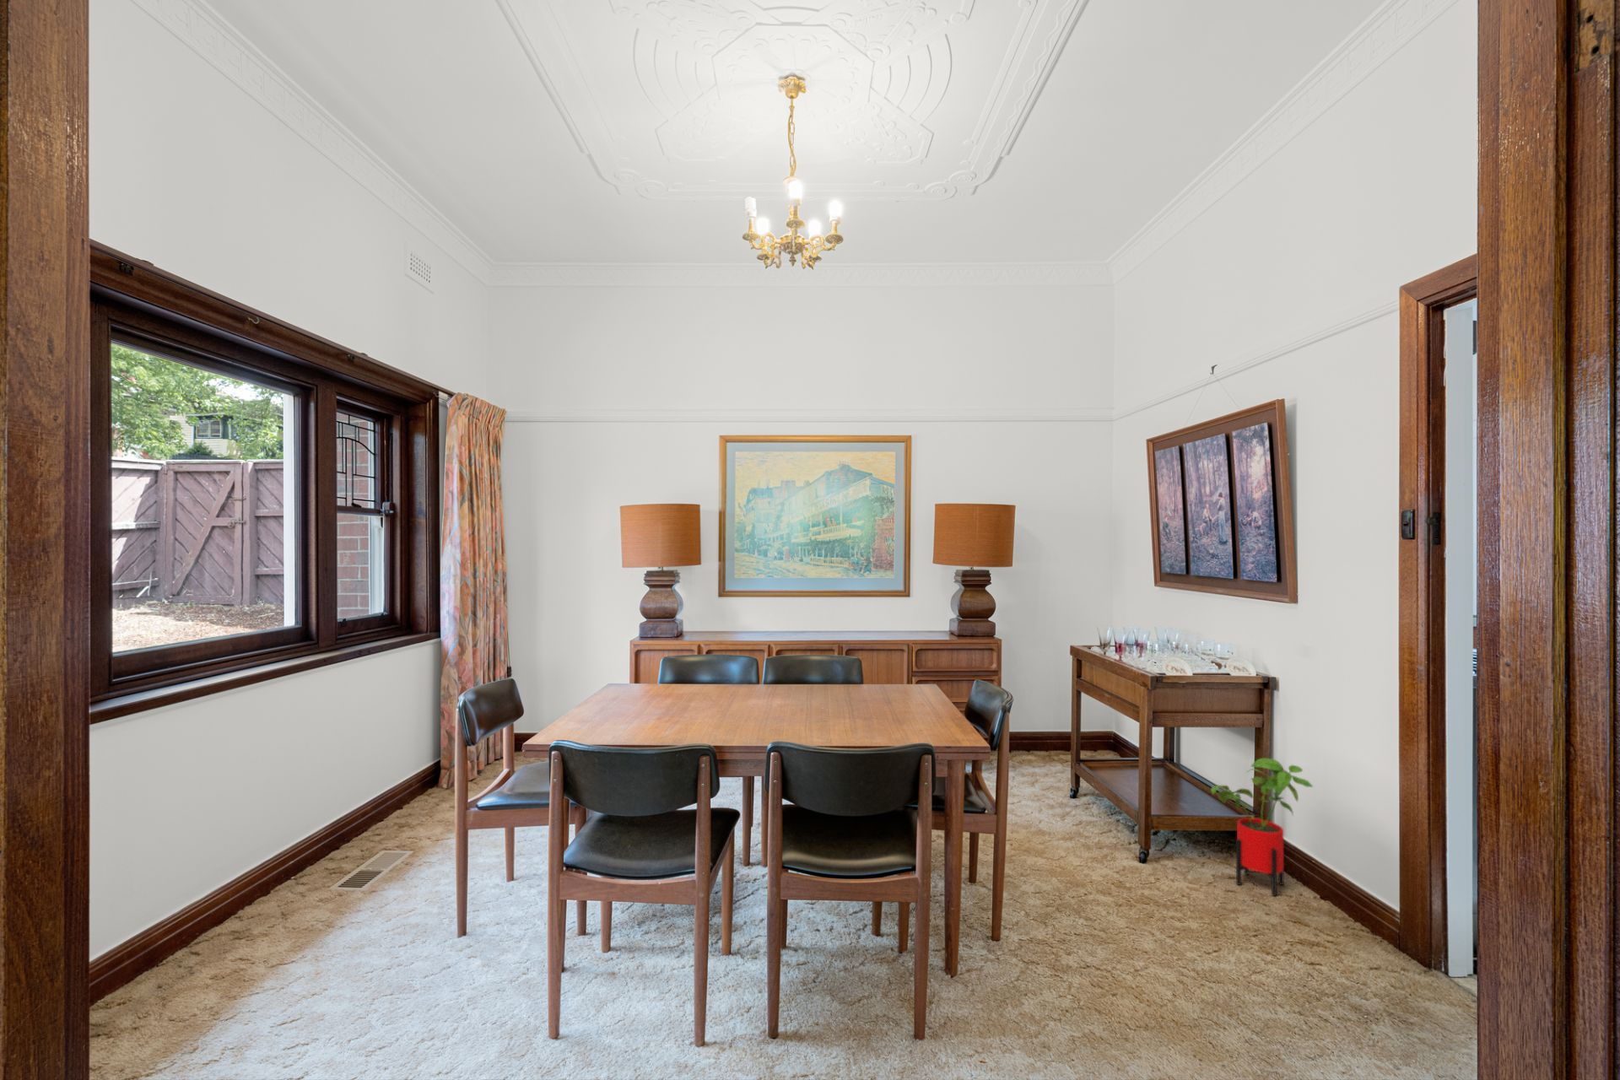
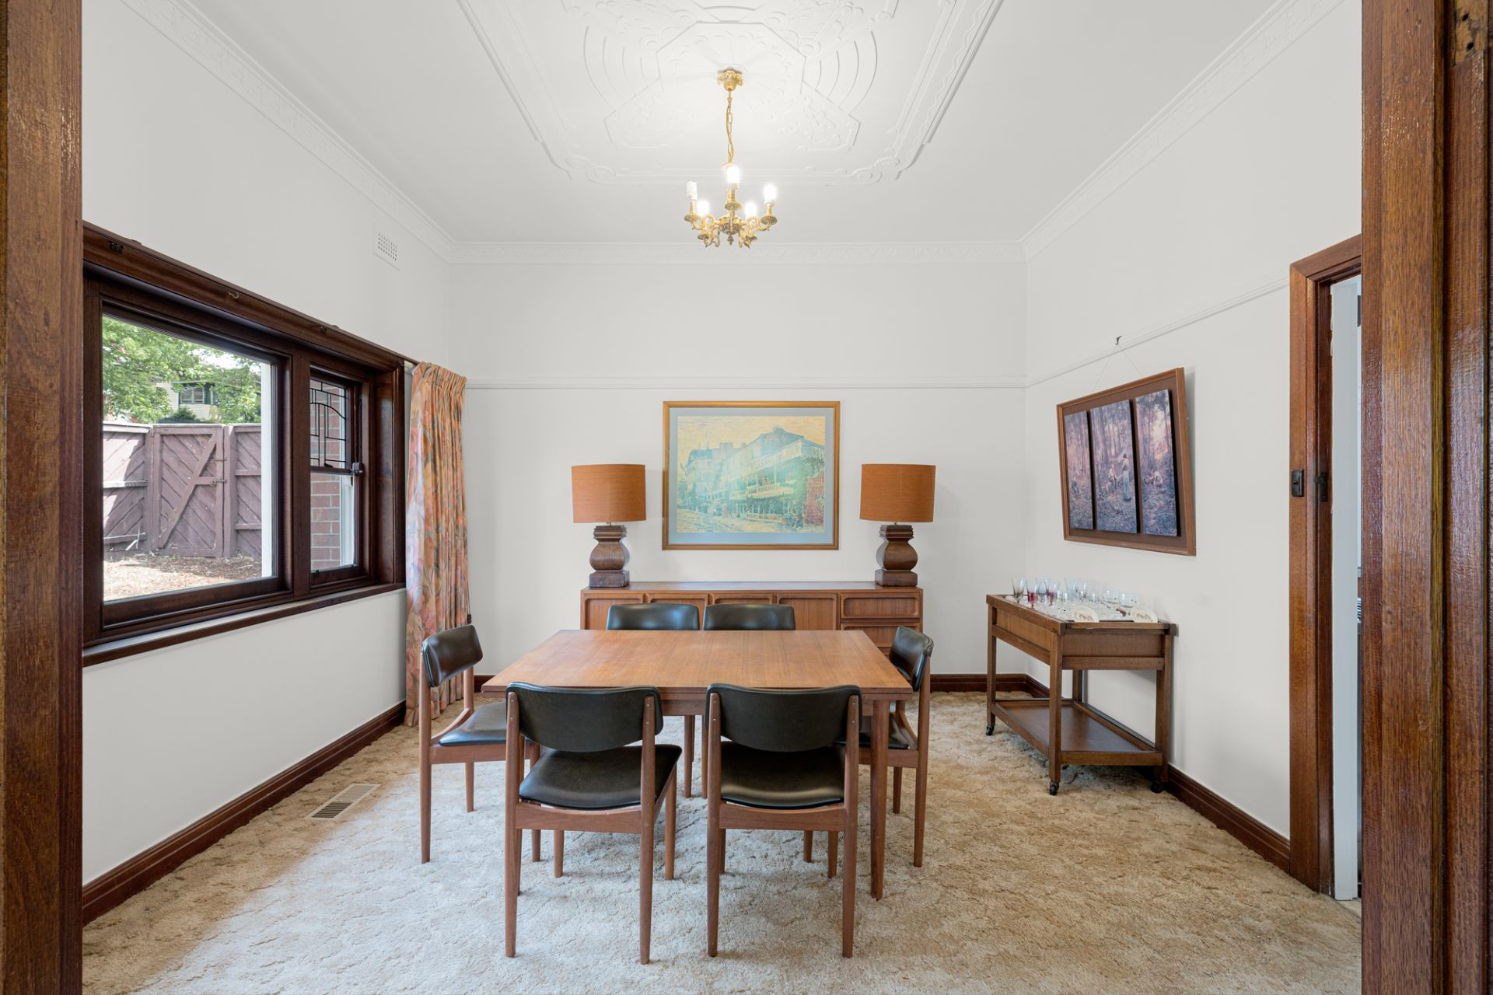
- house plant [1210,757,1314,897]
